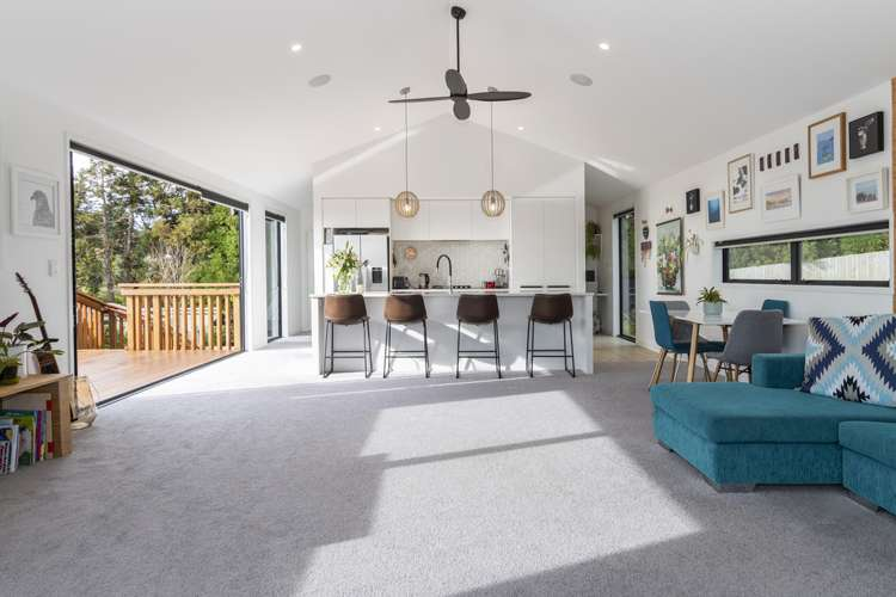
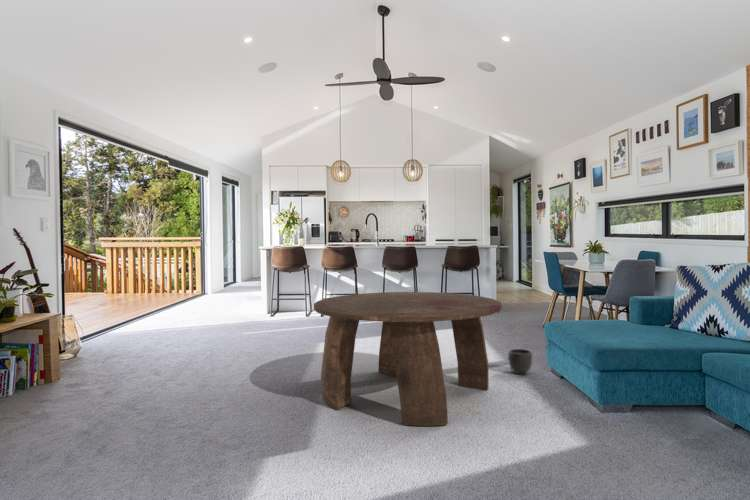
+ planter [507,348,534,375]
+ coffee table [313,291,503,427]
